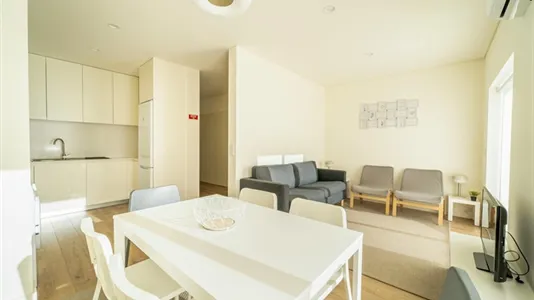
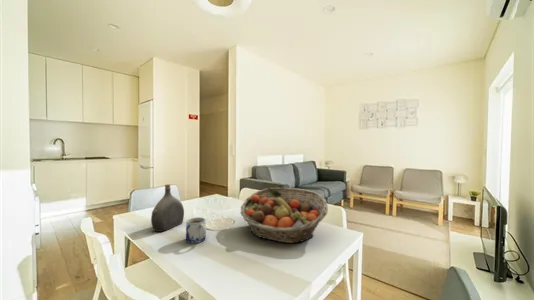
+ mug [185,216,207,244]
+ fruit basket [239,187,329,244]
+ water jug [150,183,185,233]
